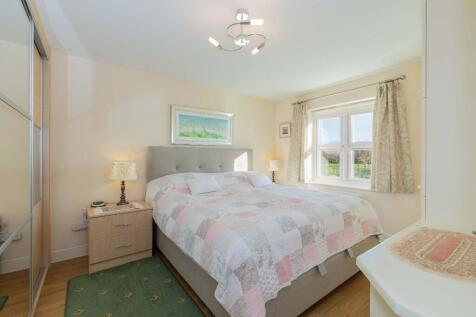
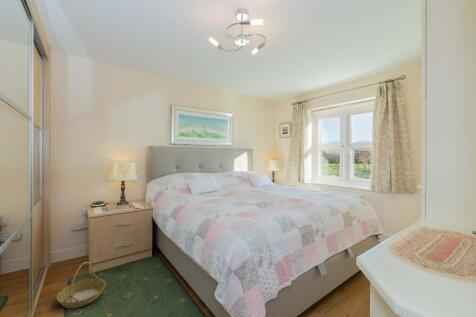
+ basket [55,261,107,309]
